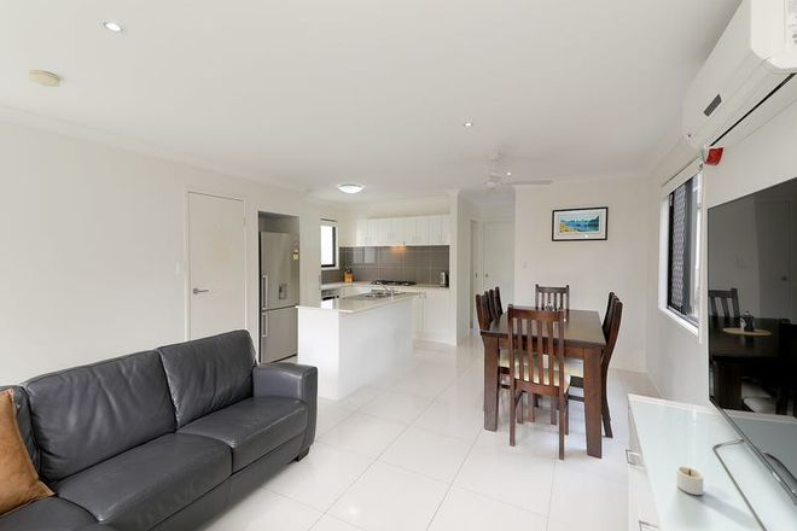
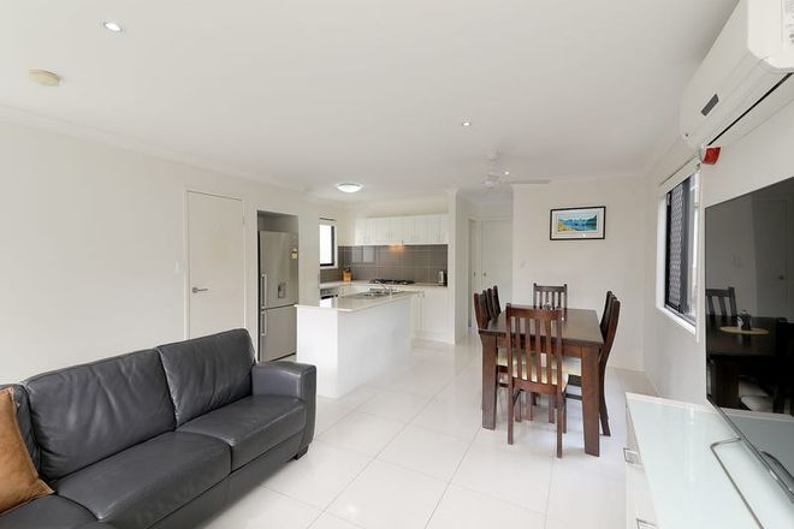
- candle [675,465,704,496]
